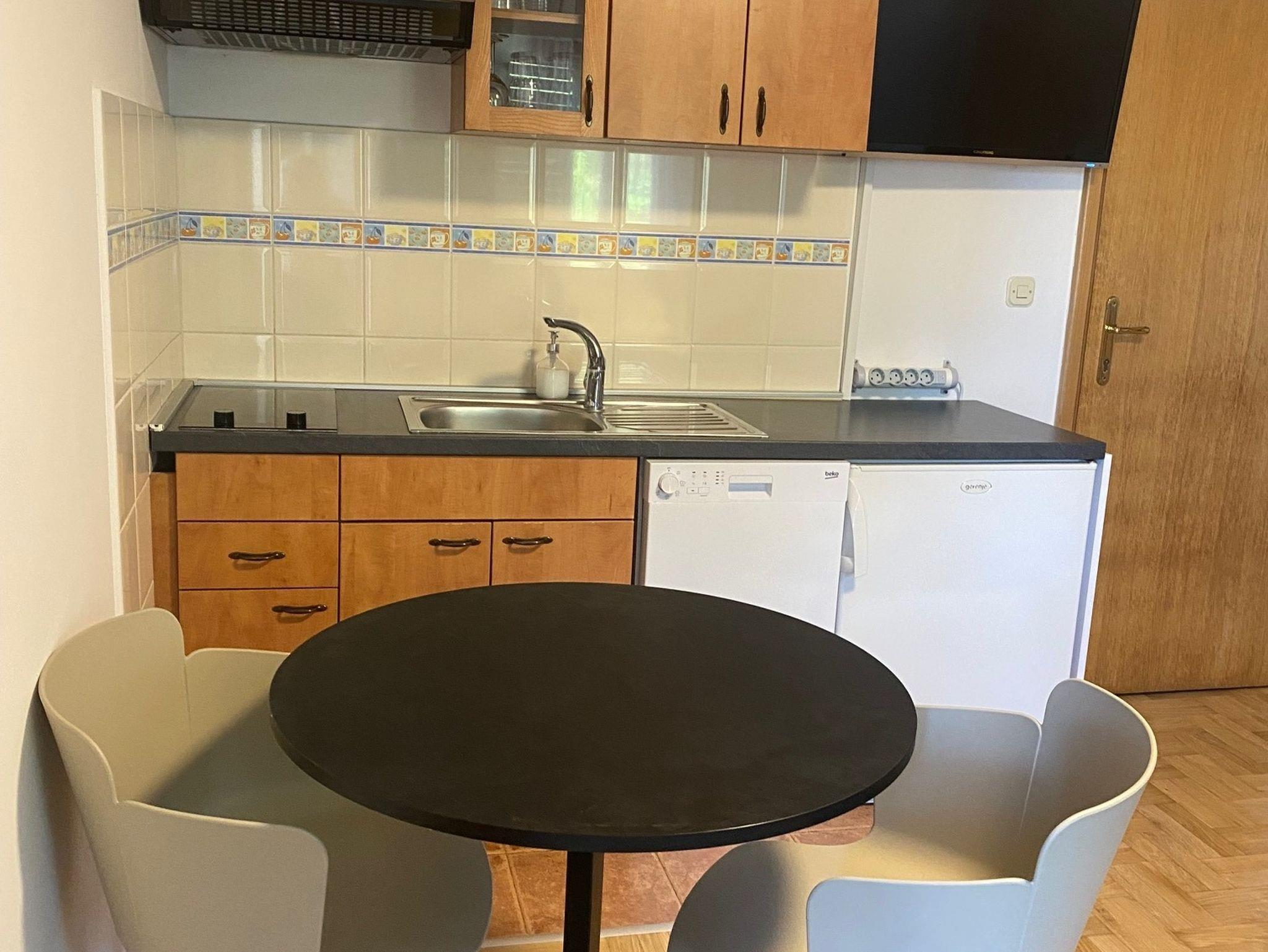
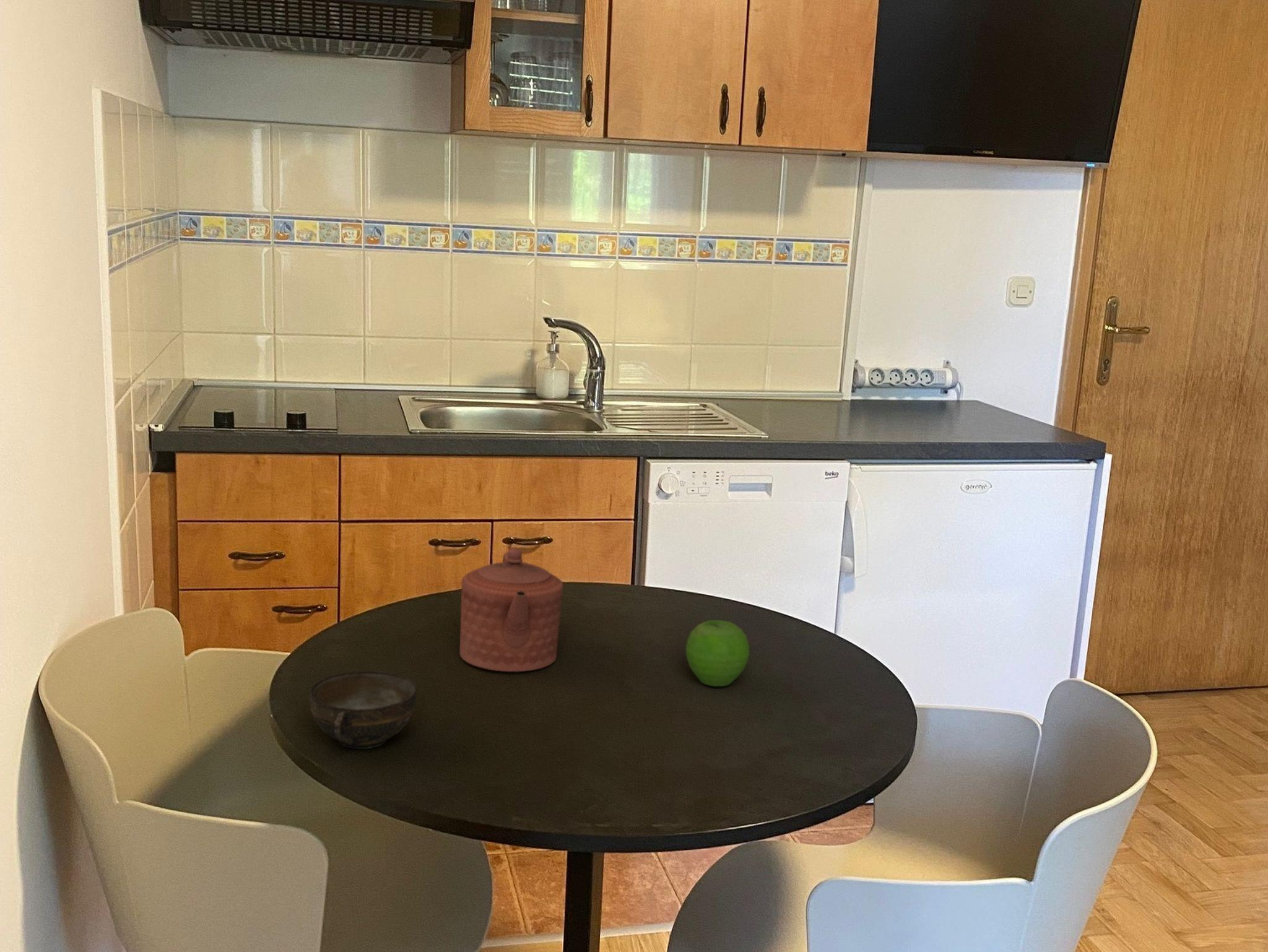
+ teapot [459,547,564,672]
+ cup [309,670,417,750]
+ fruit [685,620,750,687]
